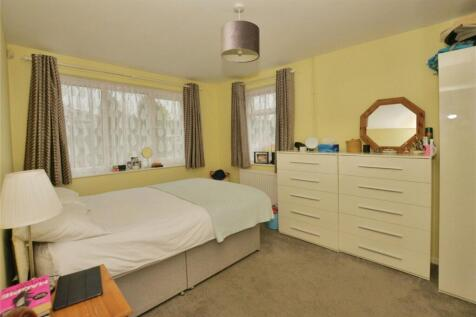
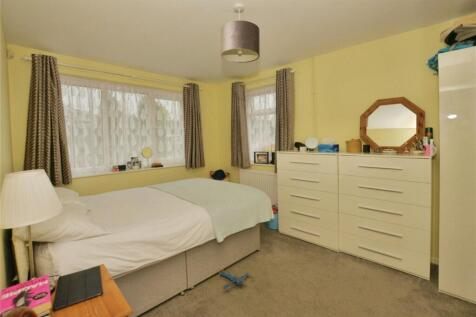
+ plush toy [218,268,250,290]
